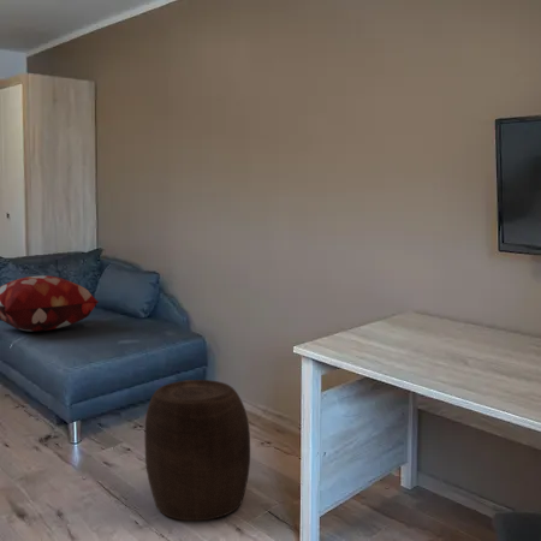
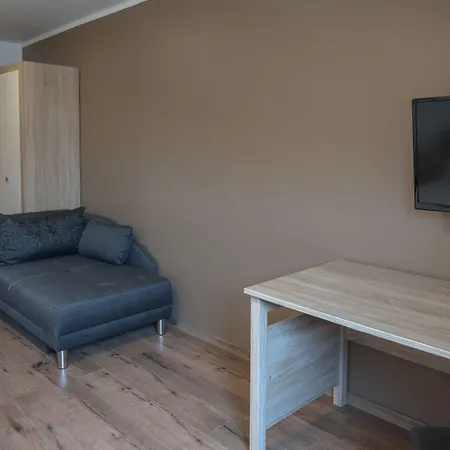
- stool [144,379,251,522]
- decorative pillow [0,274,100,332]
